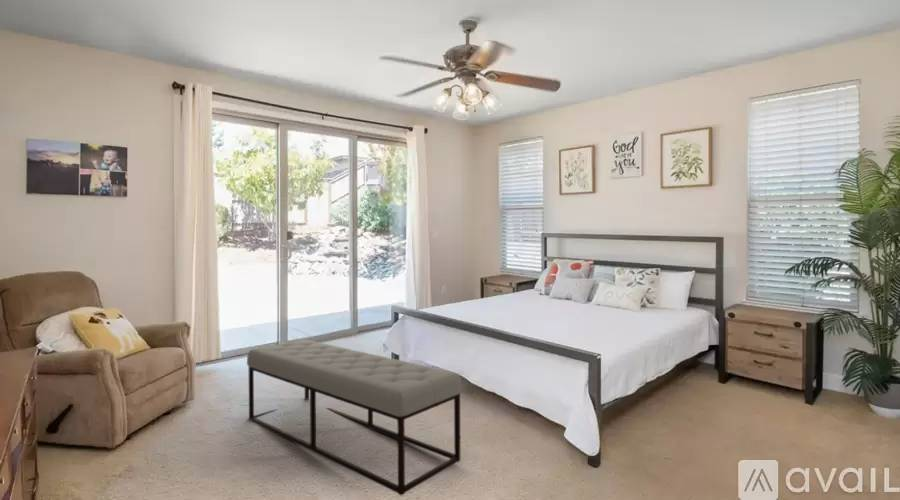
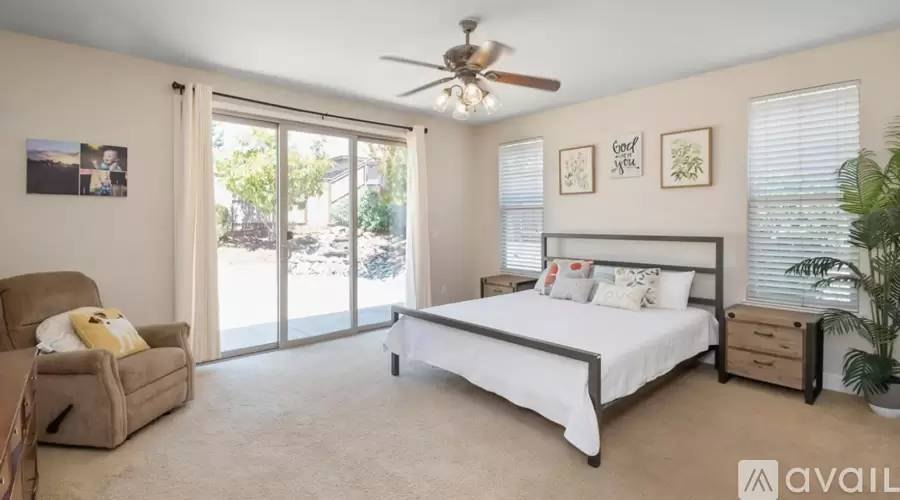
- bench [246,339,462,497]
